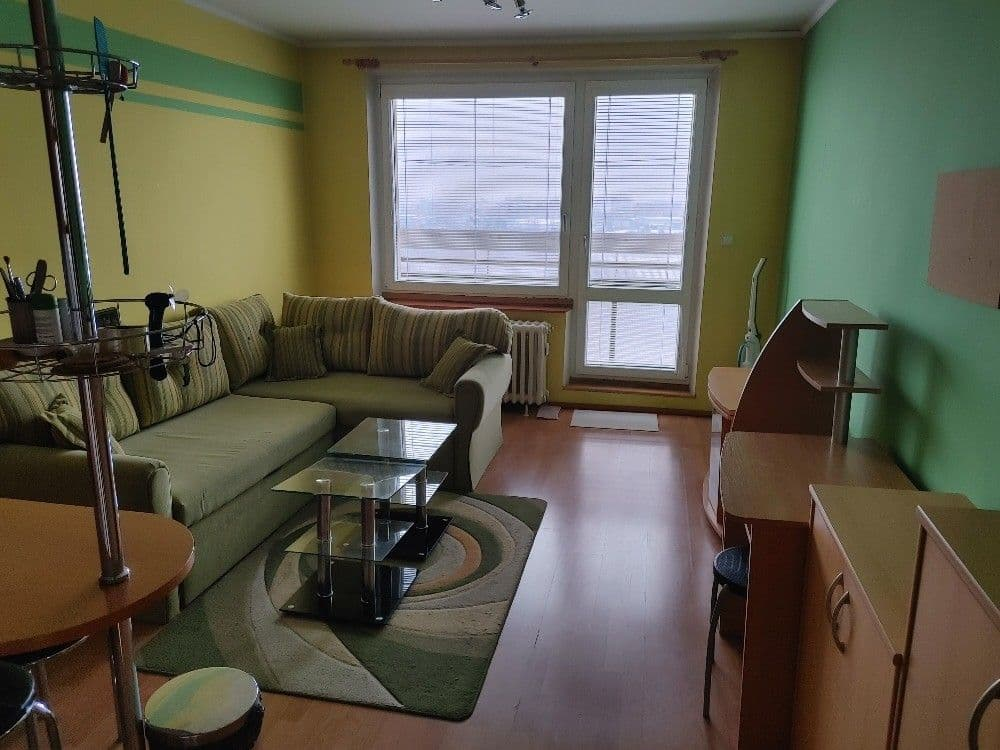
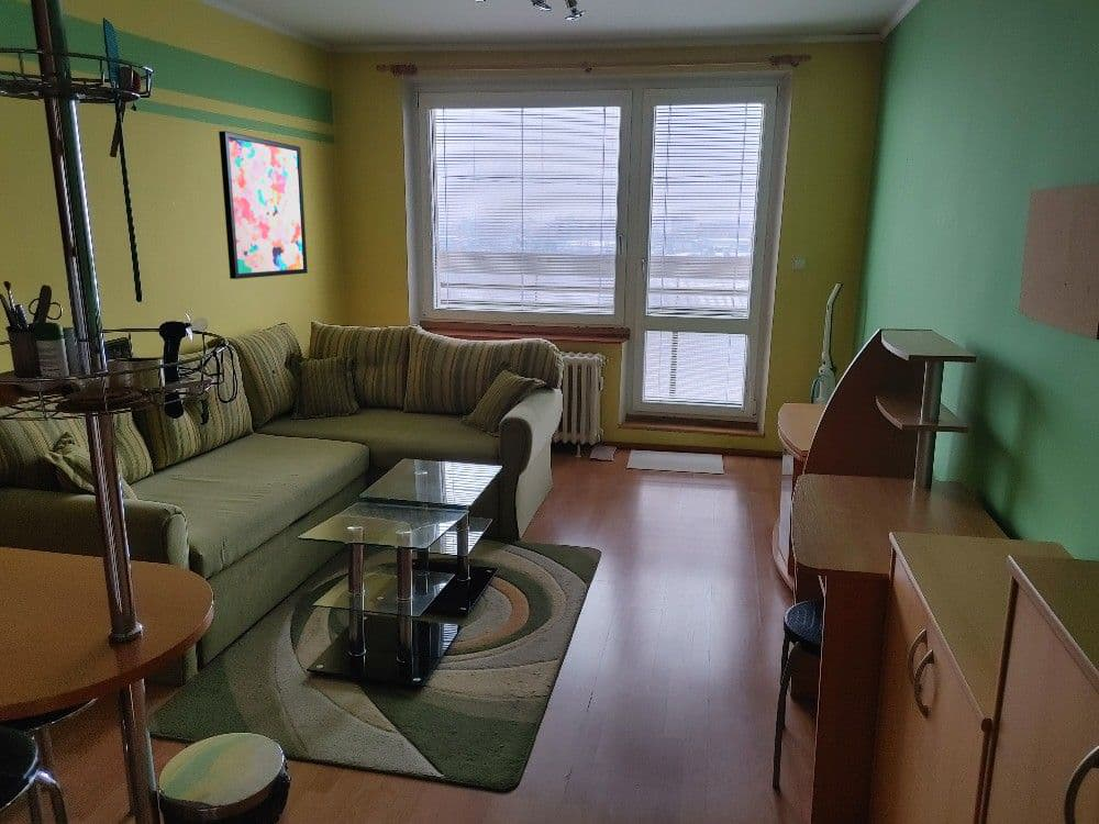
+ wall art [218,130,309,280]
